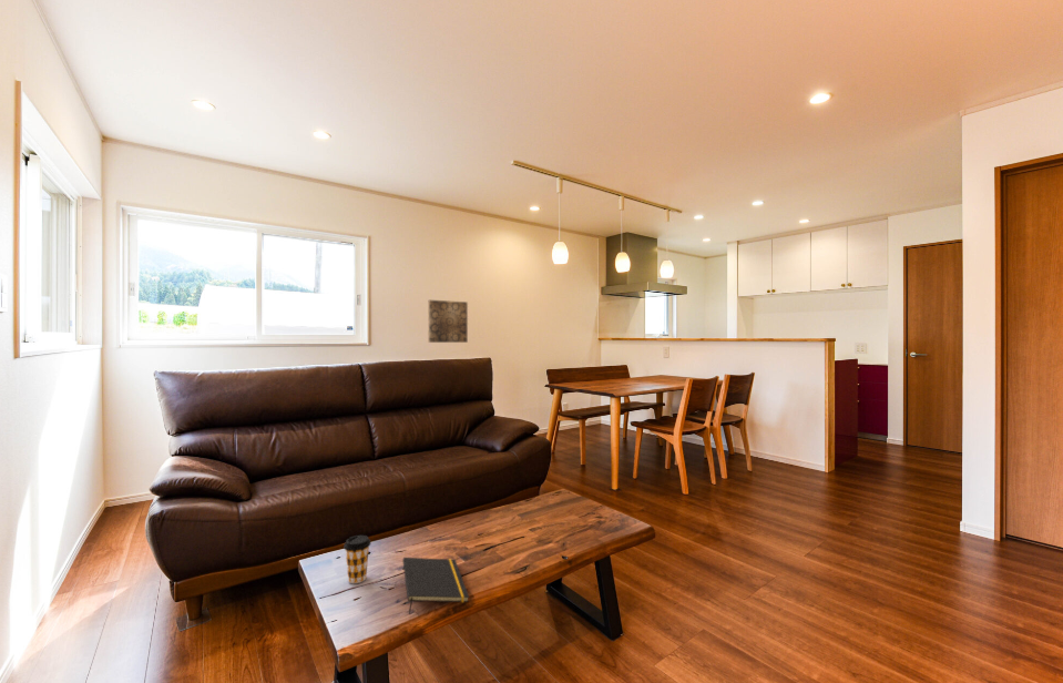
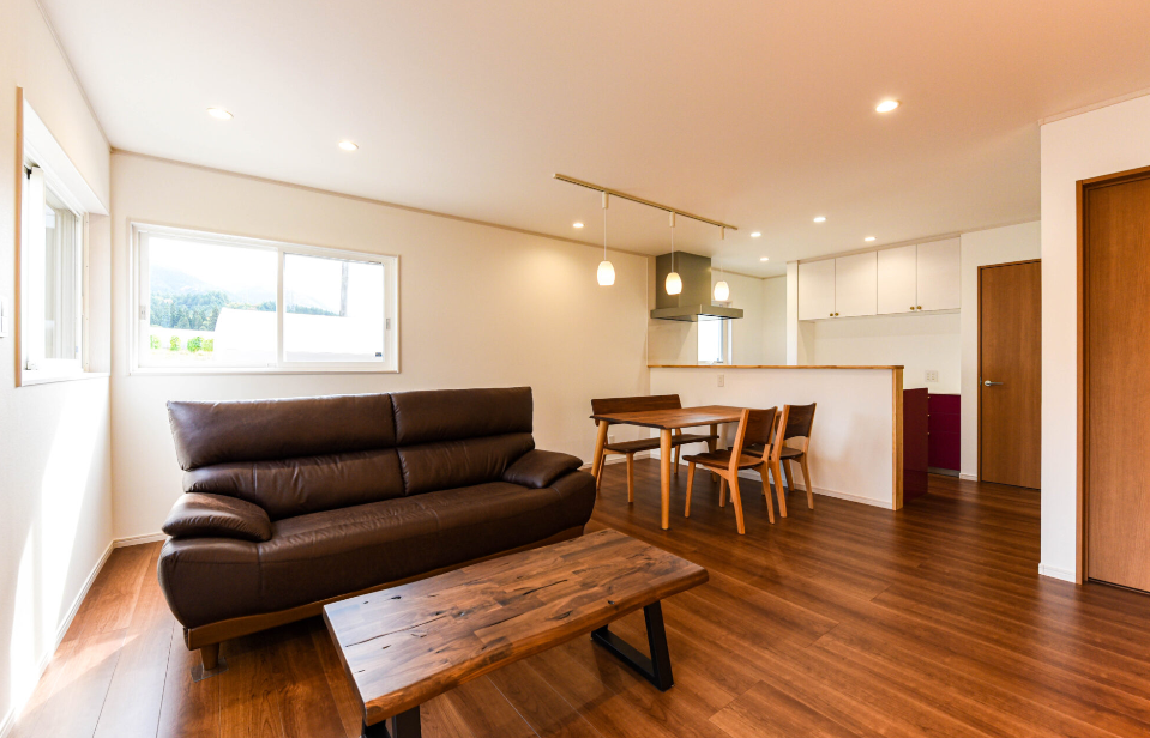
- notepad [401,557,470,615]
- wall art [428,299,469,344]
- coffee cup [343,534,372,584]
